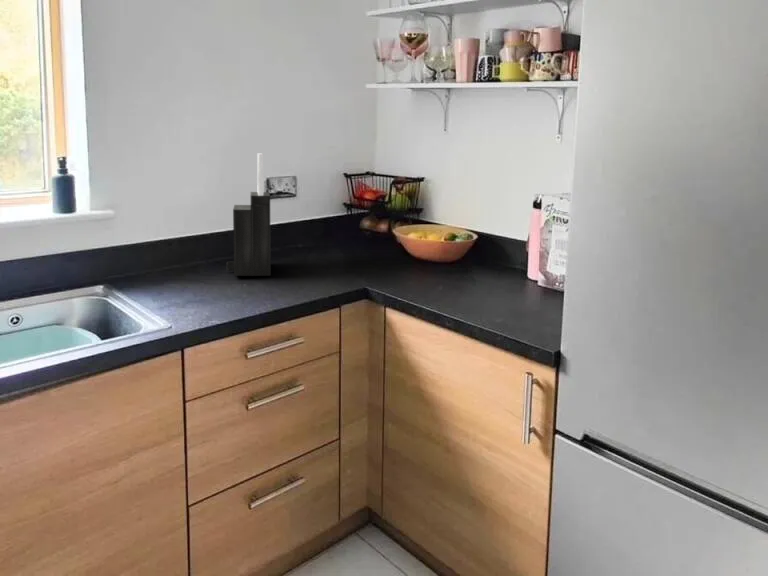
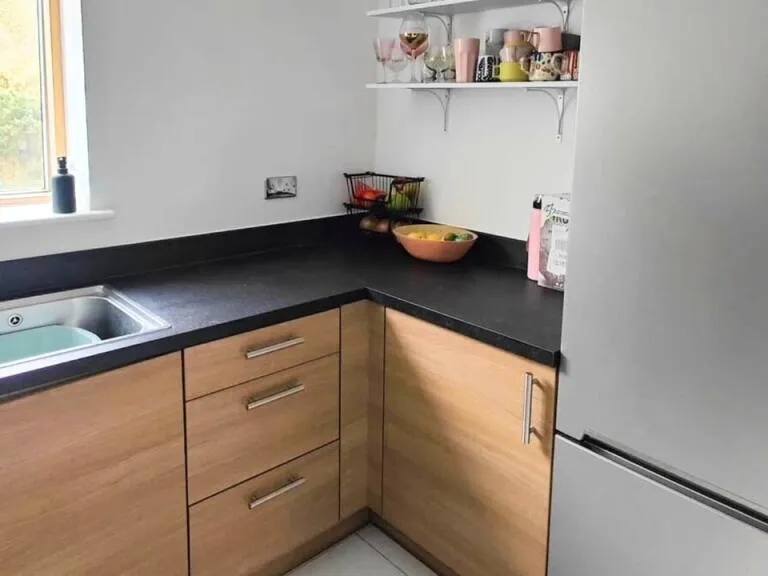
- knife block [226,153,272,277]
